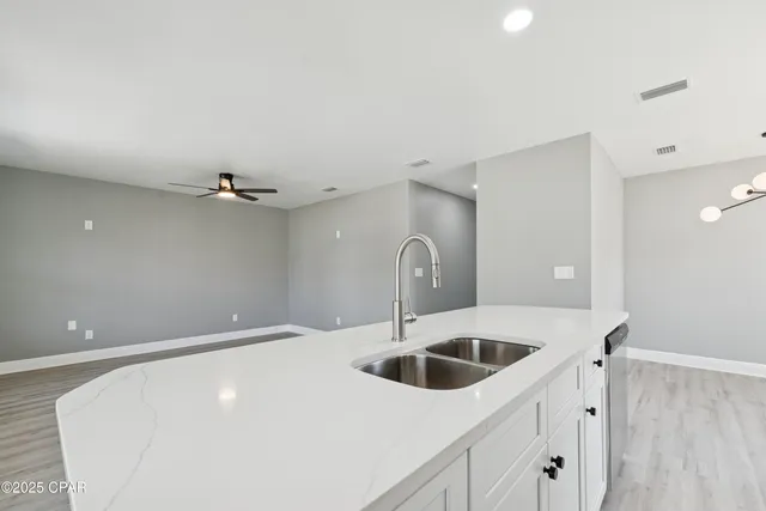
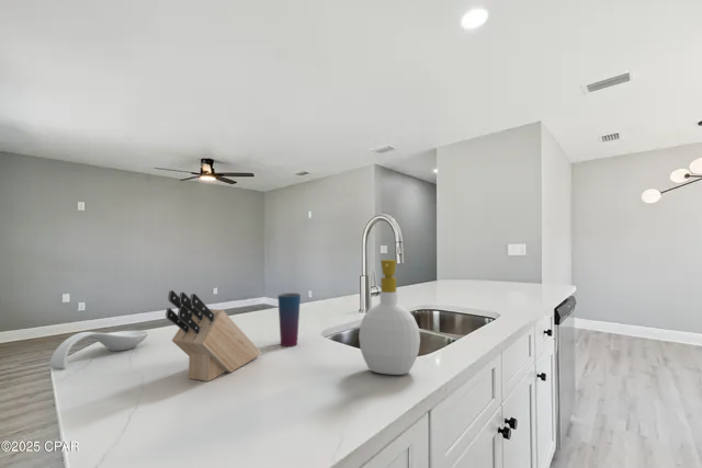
+ soap bottle [358,259,421,376]
+ cup [276,292,302,347]
+ knife block [165,289,262,383]
+ spoon rest [48,330,149,369]
